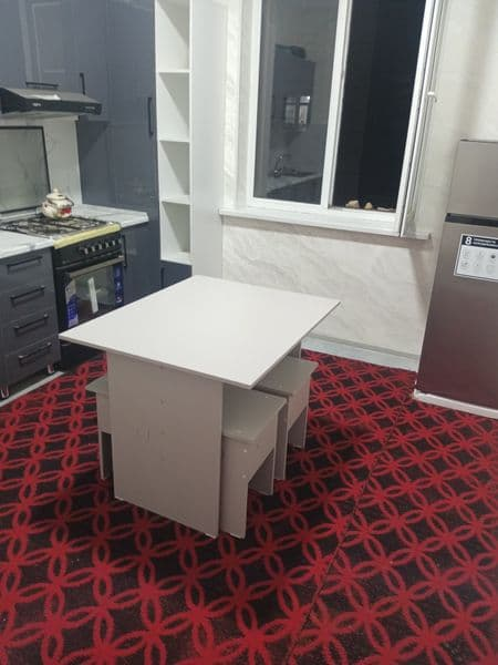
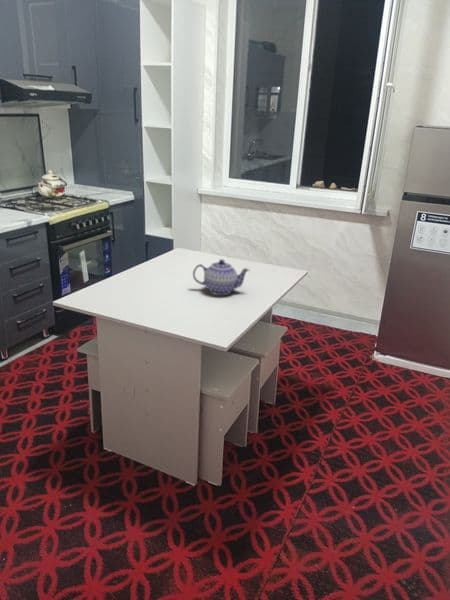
+ teapot [192,258,251,296]
